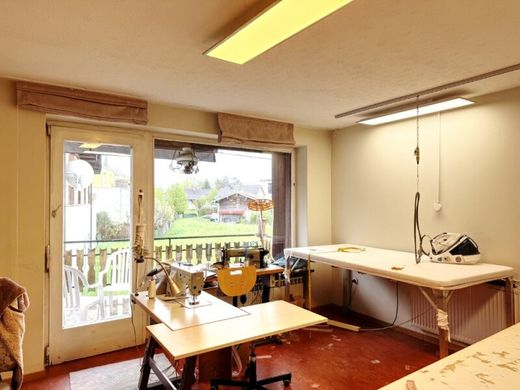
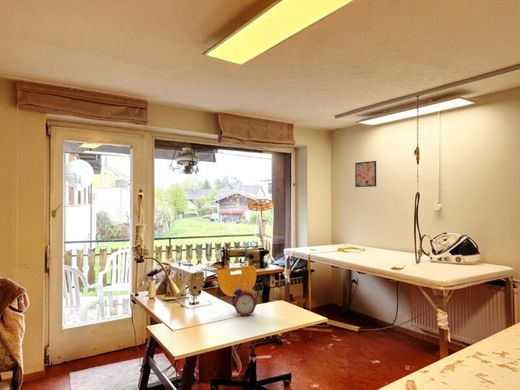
+ alarm clock [232,283,258,317]
+ wall art [354,160,377,188]
